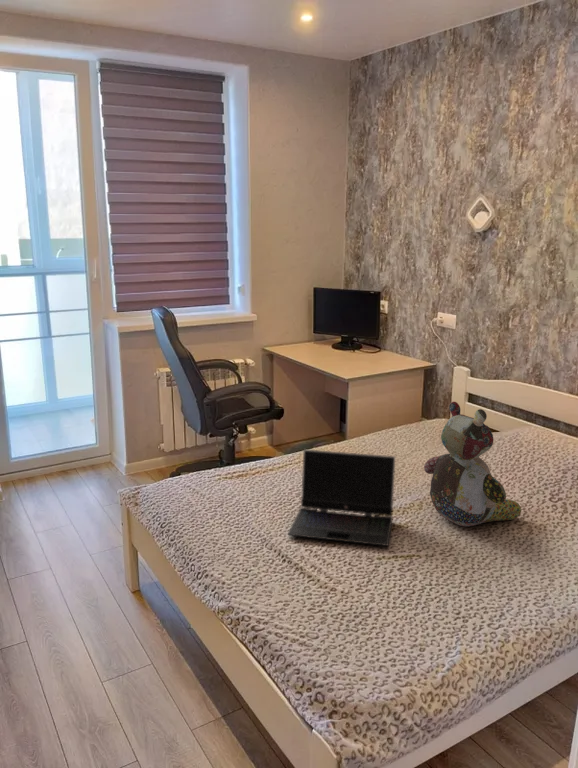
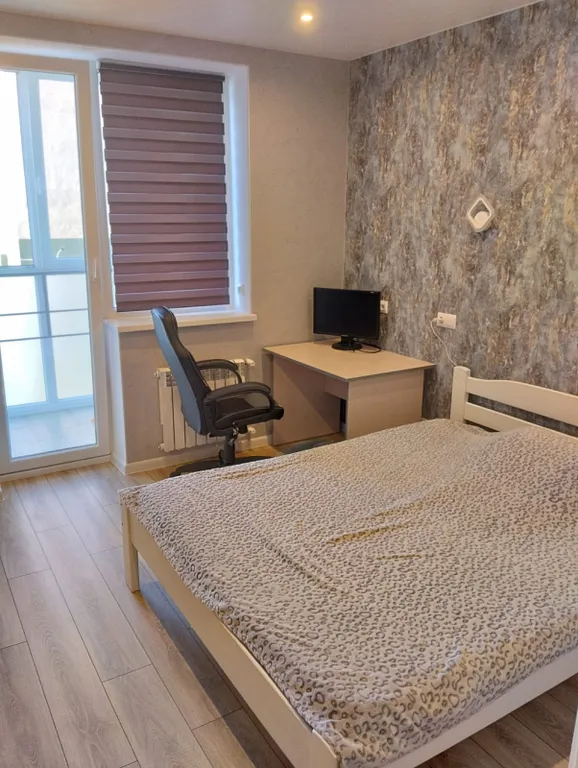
- stuffed bear [423,401,522,527]
- laptop computer [287,448,396,547]
